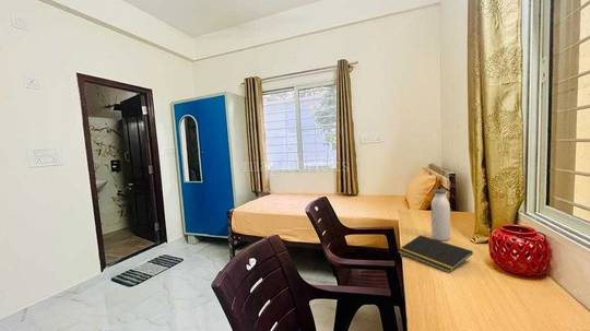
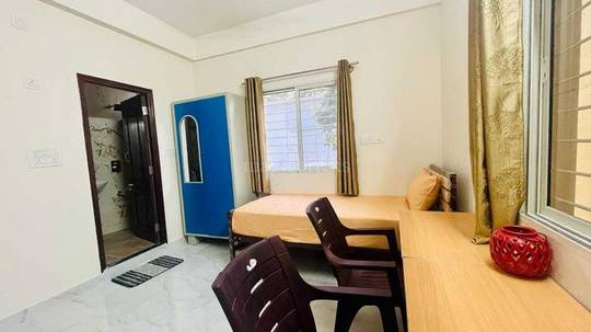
- notepad [397,234,474,274]
- water bottle [430,188,451,241]
